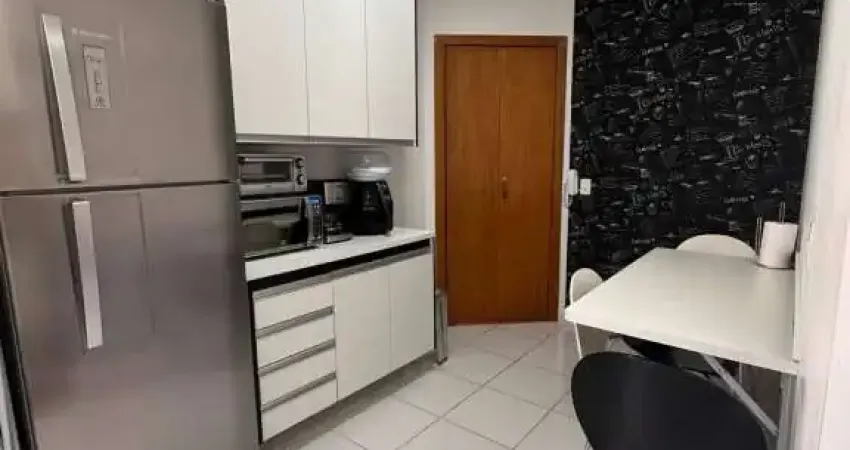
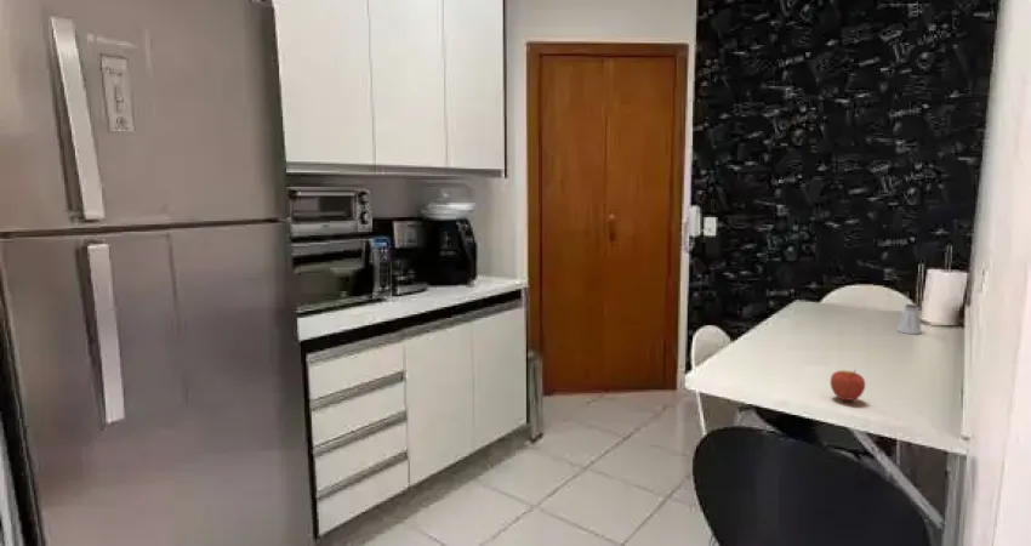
+ saltshaker [896,303,923,335]
+ apple [830,369,866,402]
